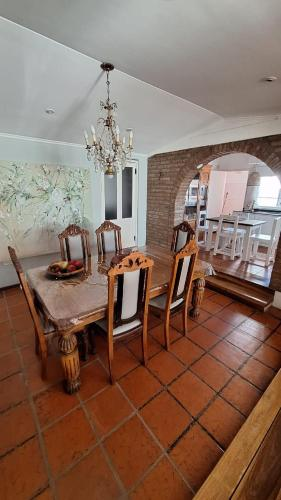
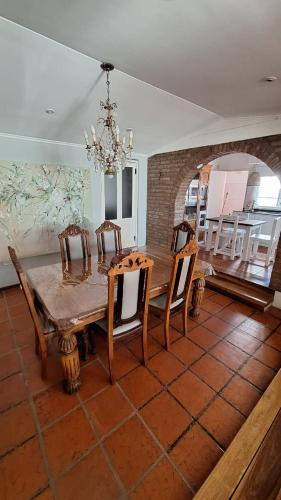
- fruit basket [46,259,85,278]
